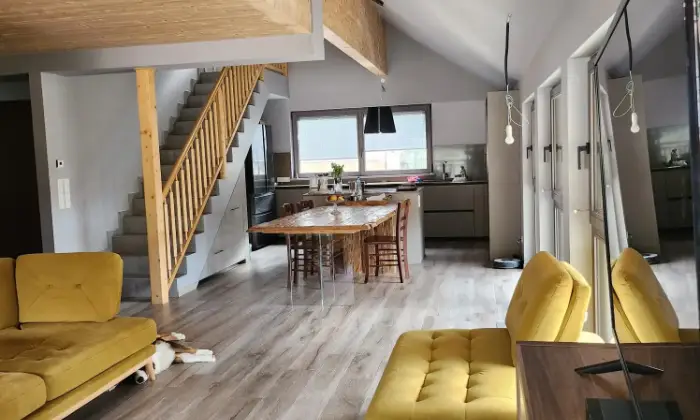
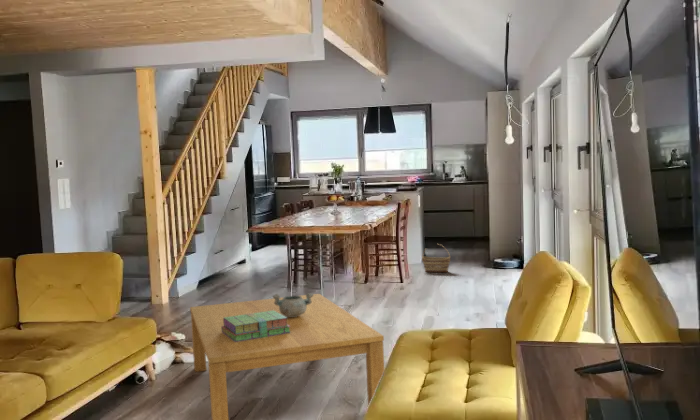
+ basket [421,243,451,273]
+ decorative bowl [272,292,314,317]
+ stack of books [221,310,291,342]
+ coffee table [189,293,385,420]
